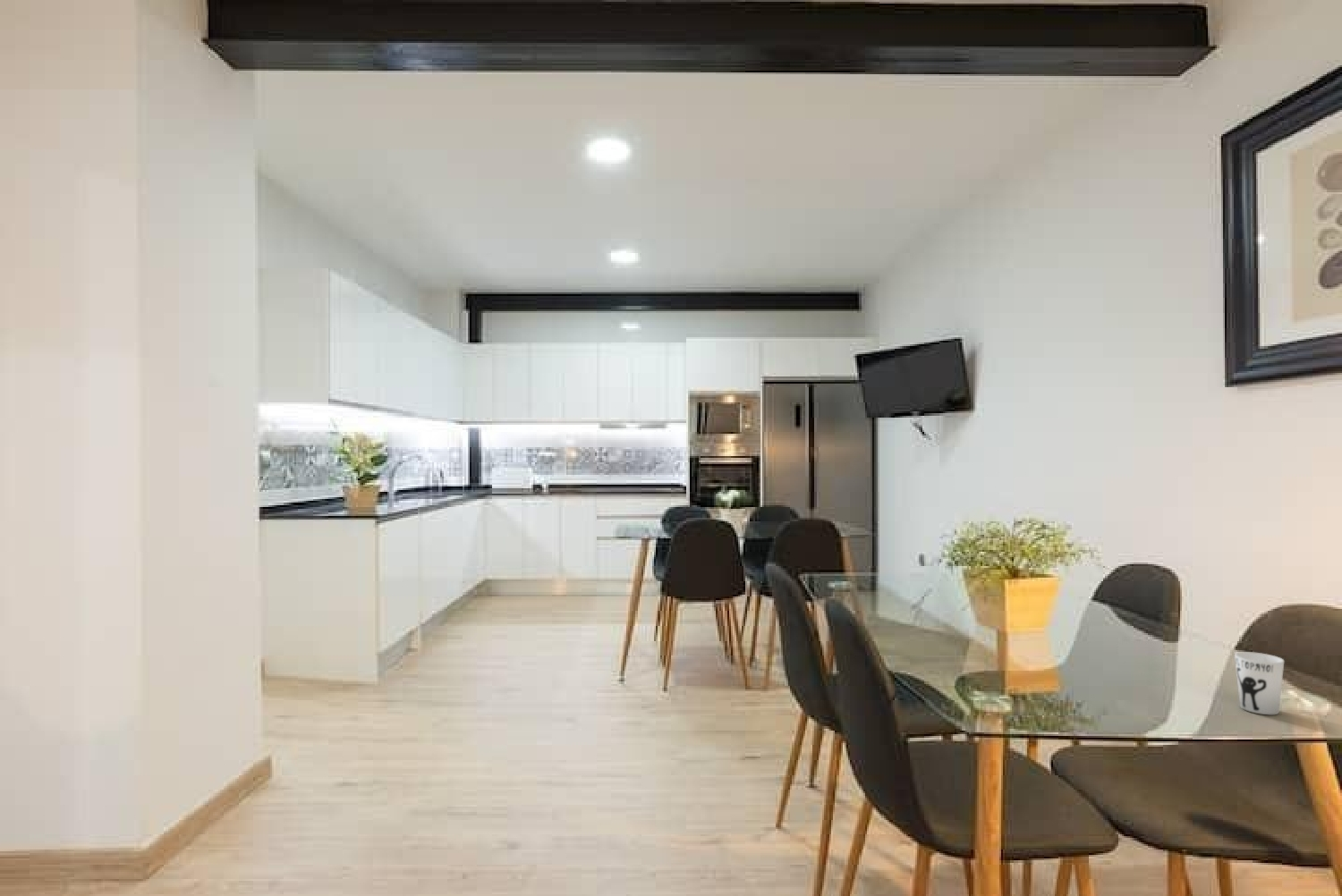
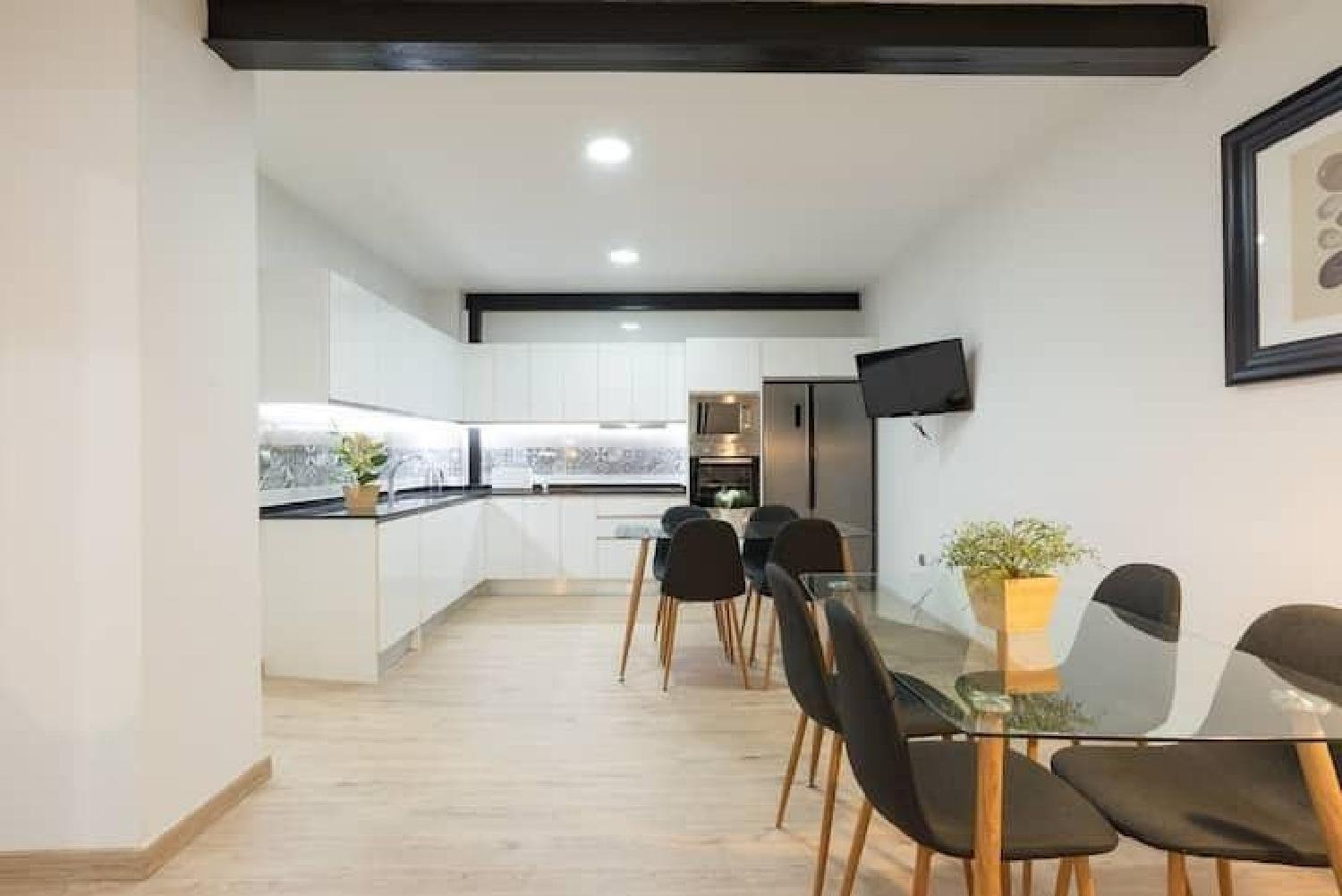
- cup [1234,651,1285,715]
